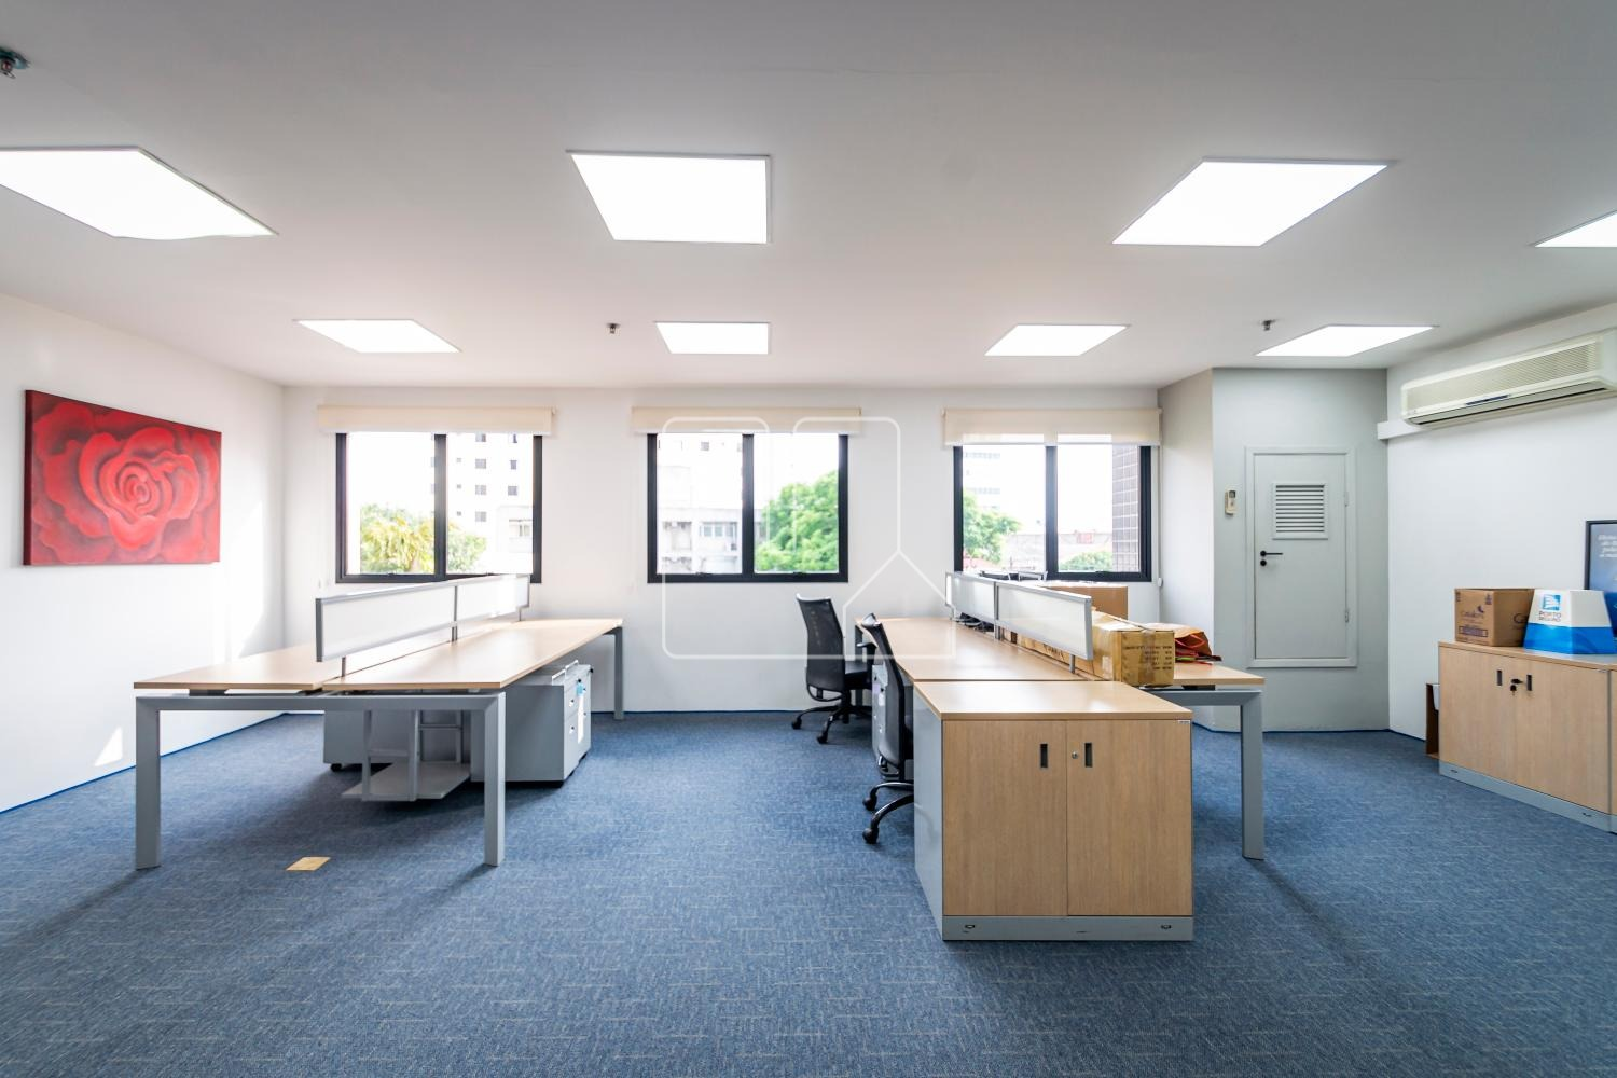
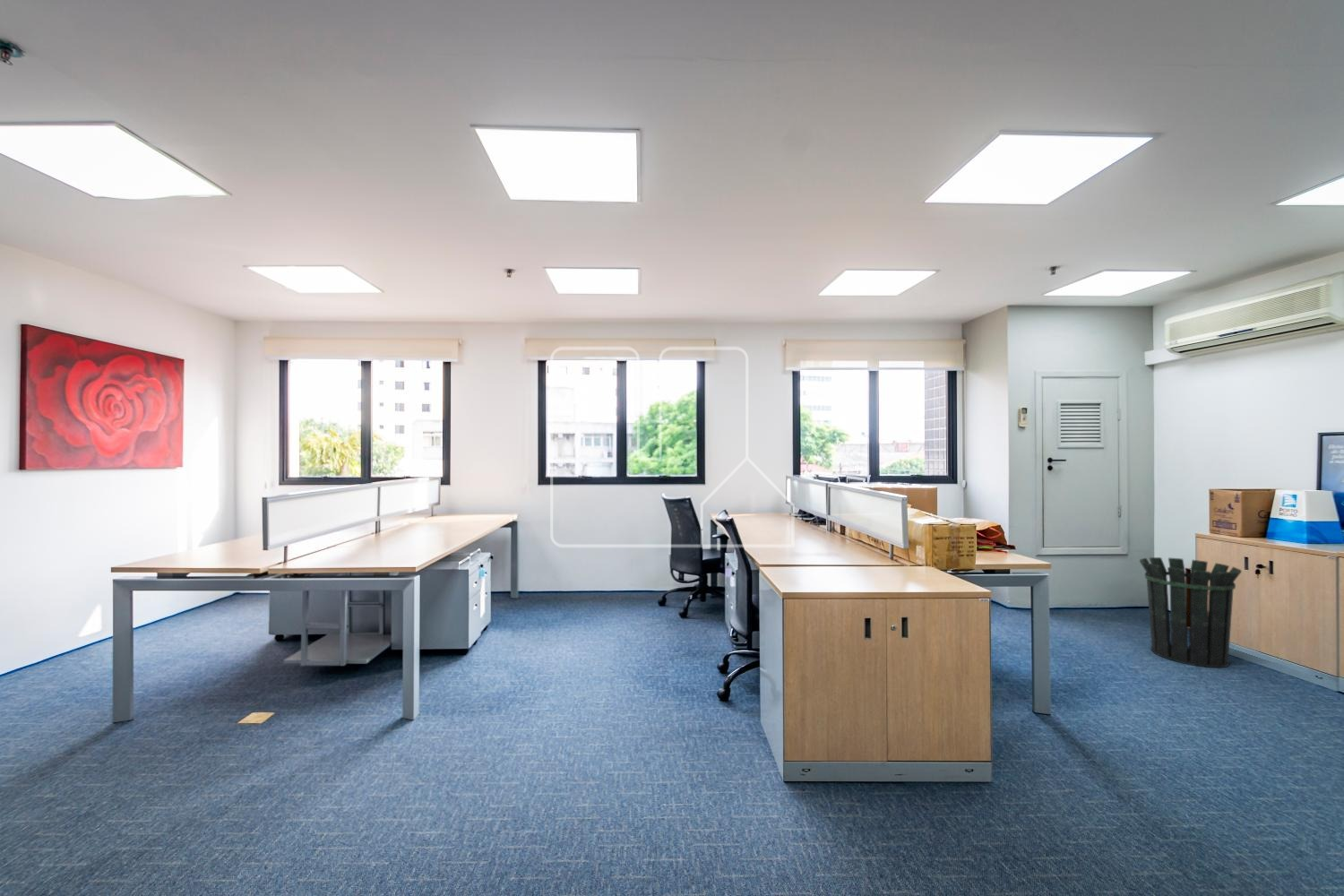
+ waste bin [1139,556,1243,668]
